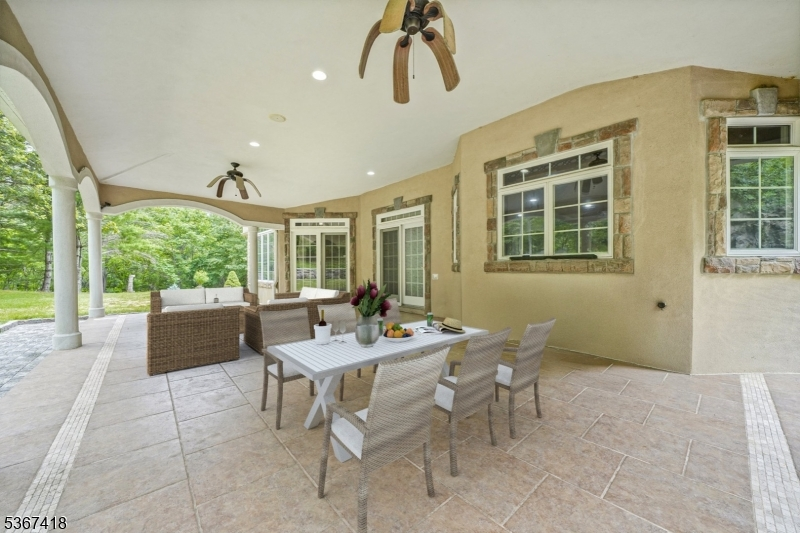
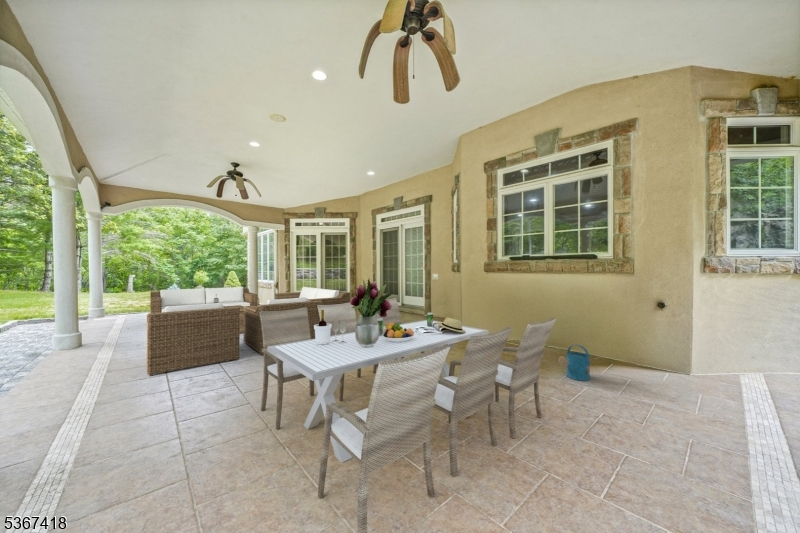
+ watering can [557,344,591,382]
